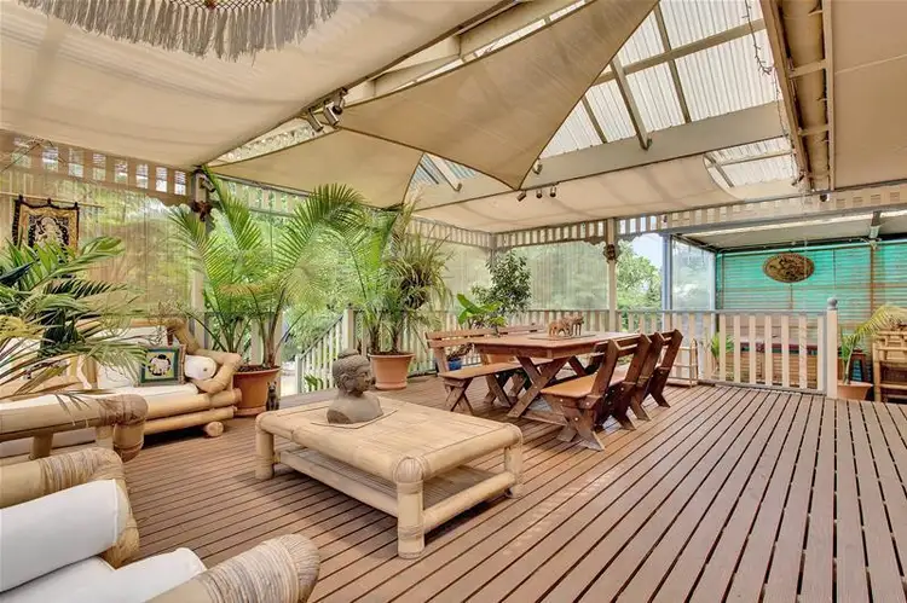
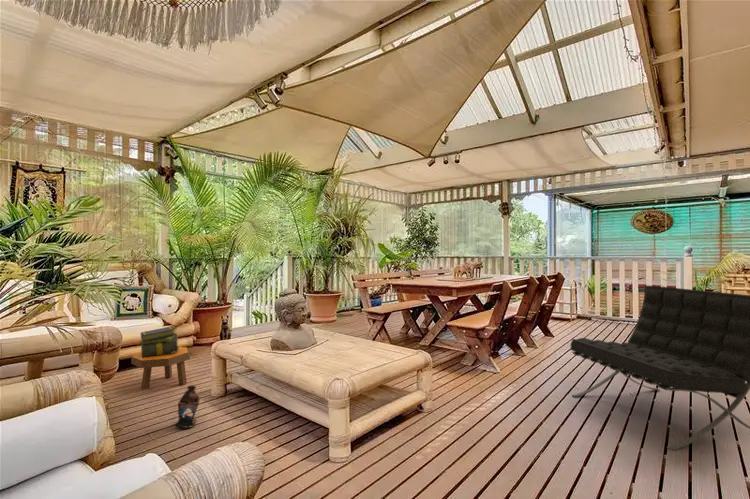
+ lounge chair [570,284,750,451]
+ stack of books [138,325,180,357]
+ footstool [130,346,191,390]
+ lantern [174,384,202,430]
